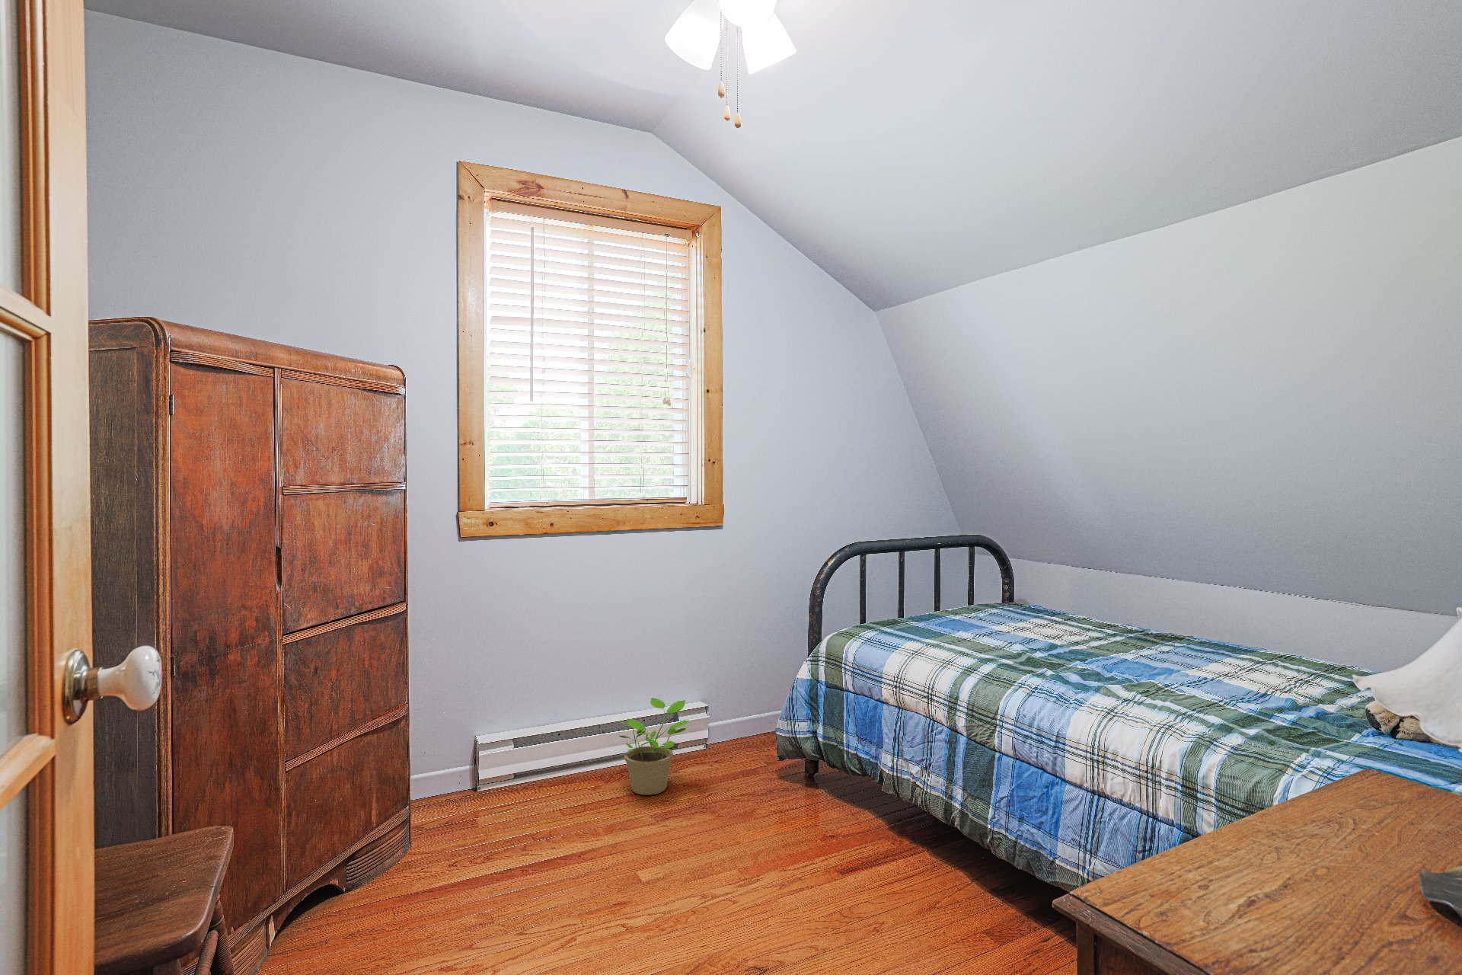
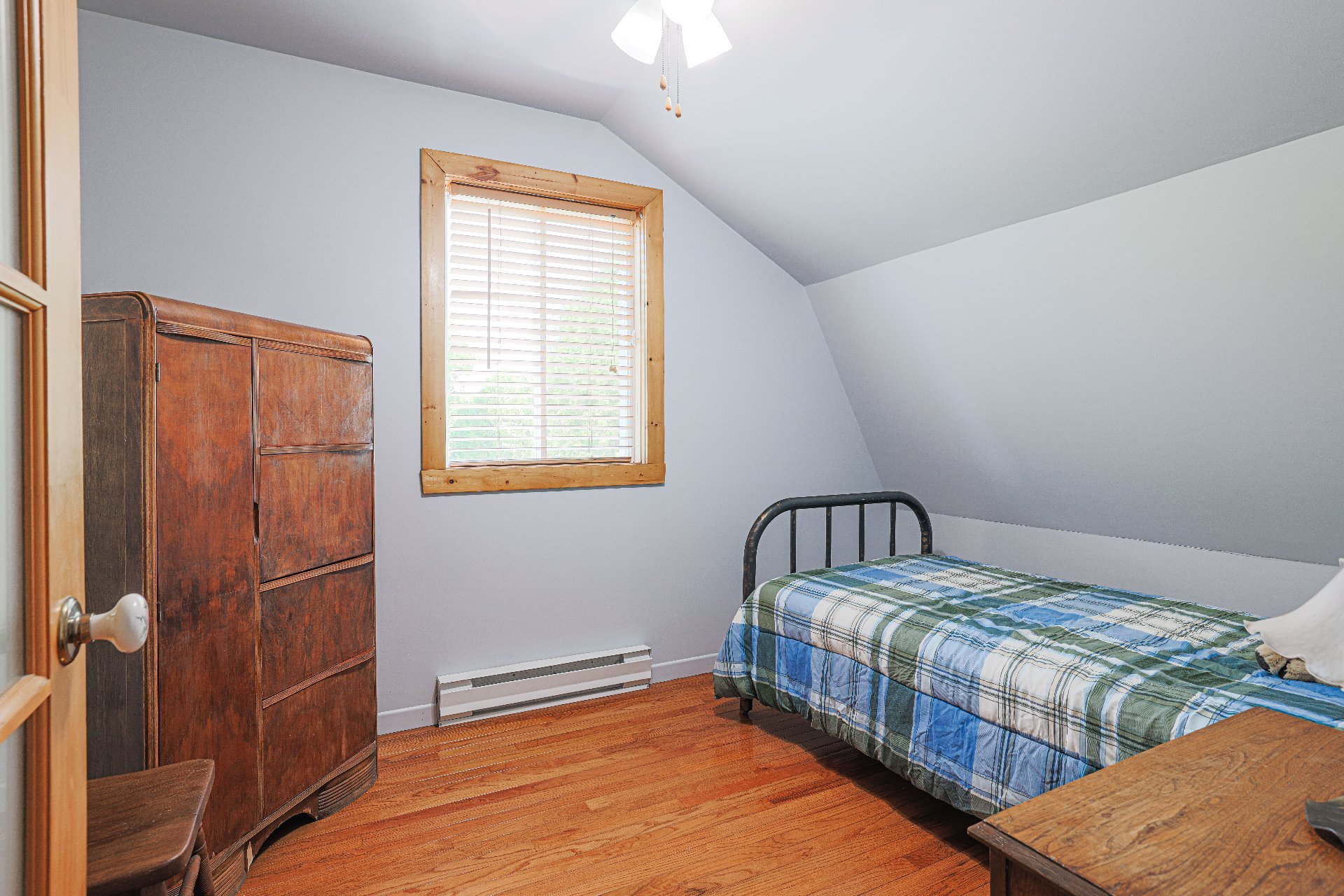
- potted plant [618,696,691,795]
